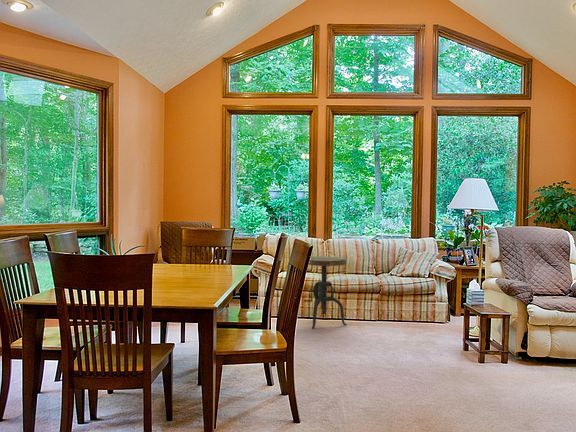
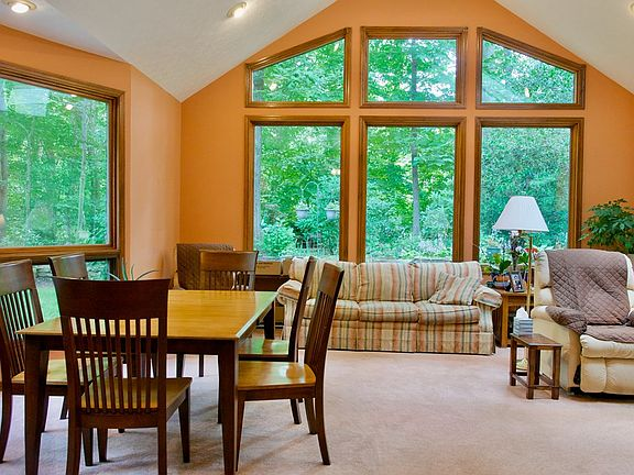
- side table [303,255,348,330]
